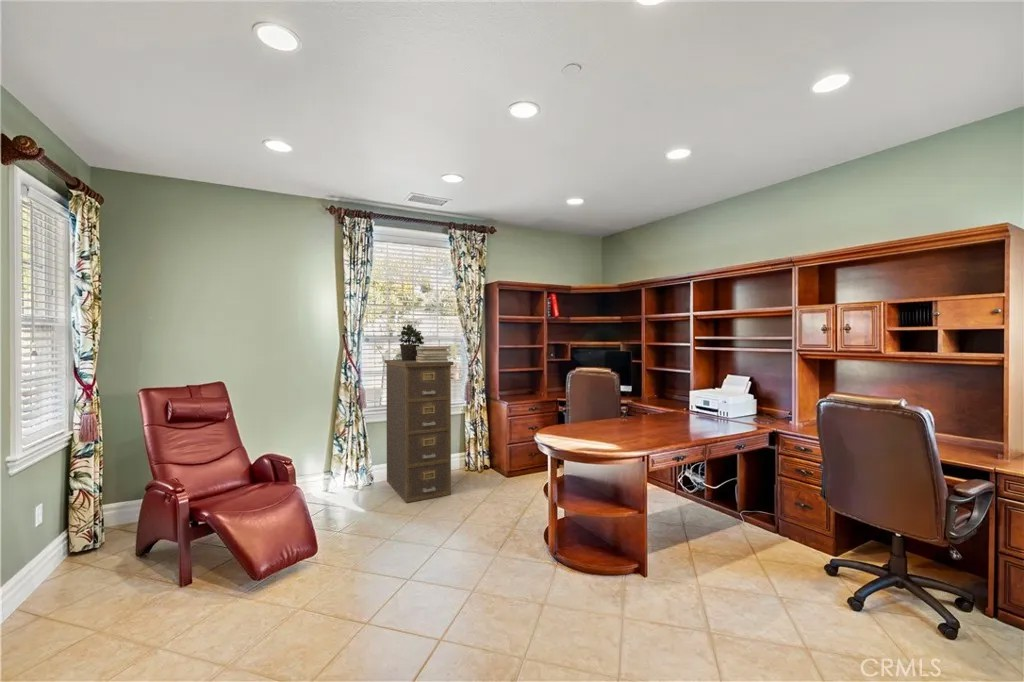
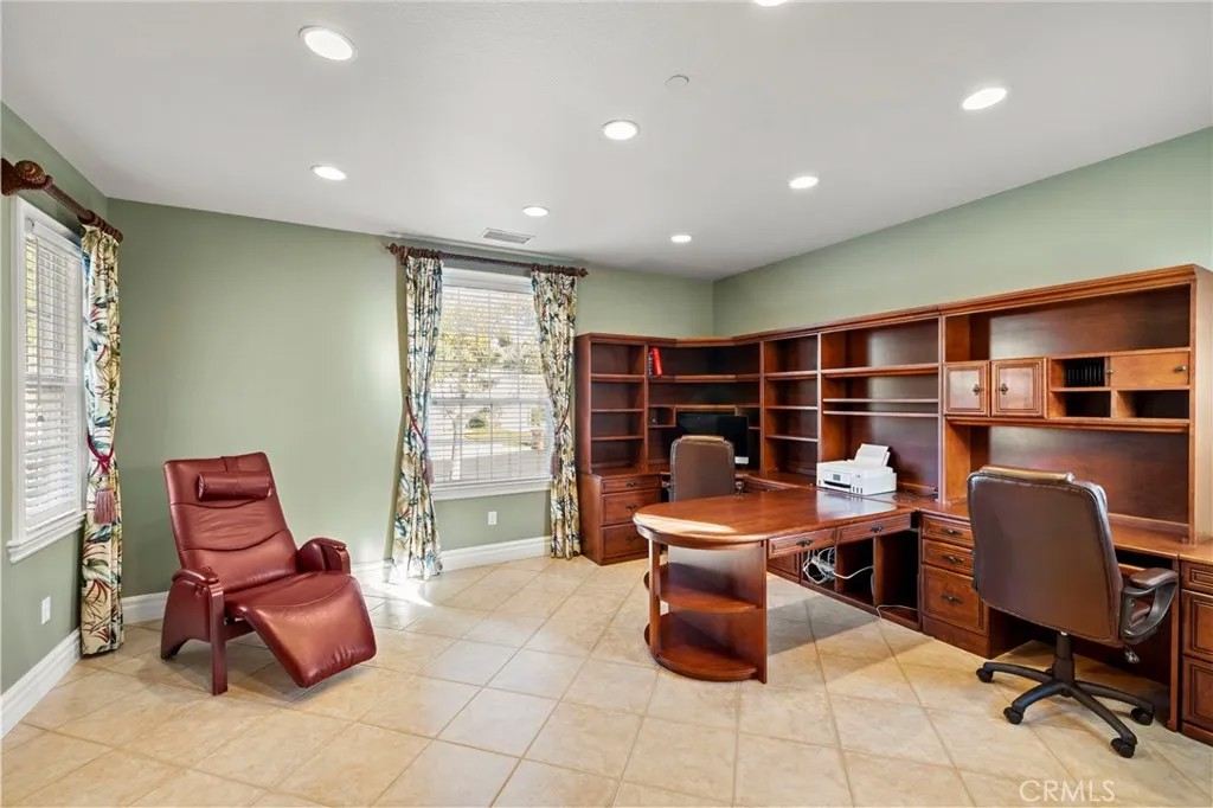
- book stack [416,345,452,362]
- potted plant [396,323,425,361]
- filing cabinet [384,359,454,504]
